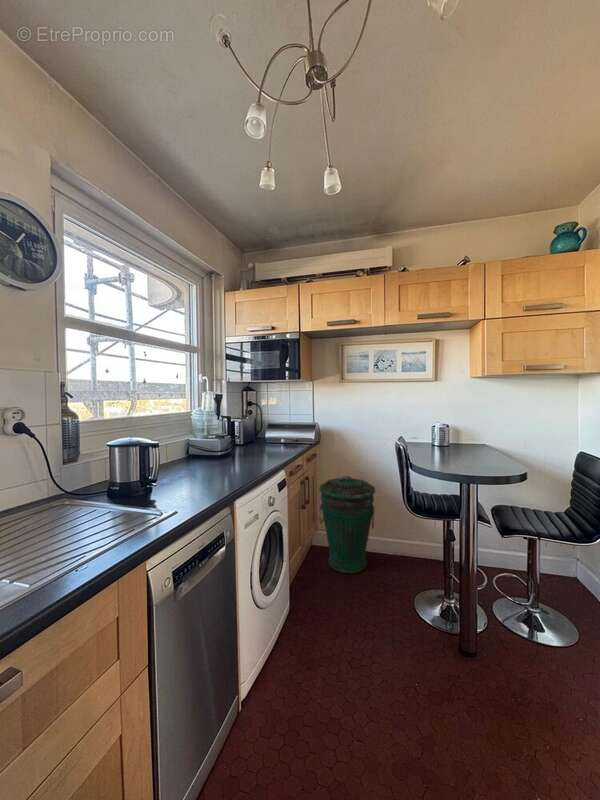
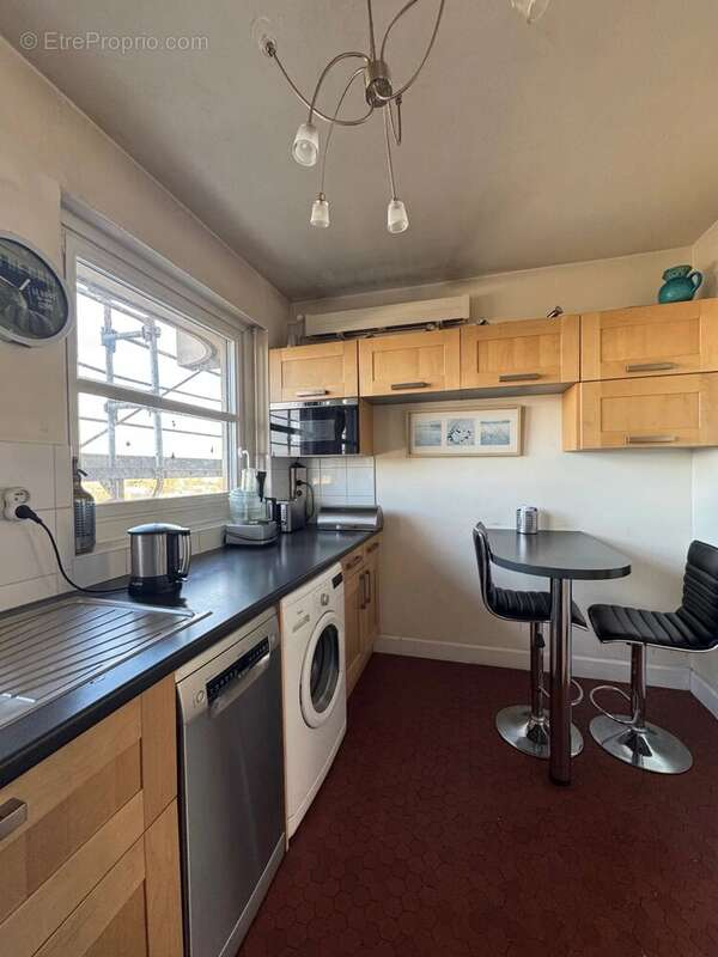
- trash can [318,475,376,574]
